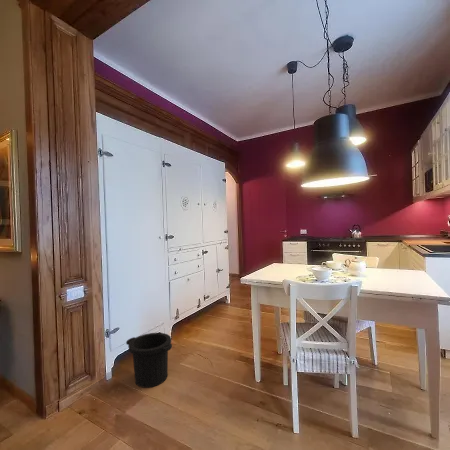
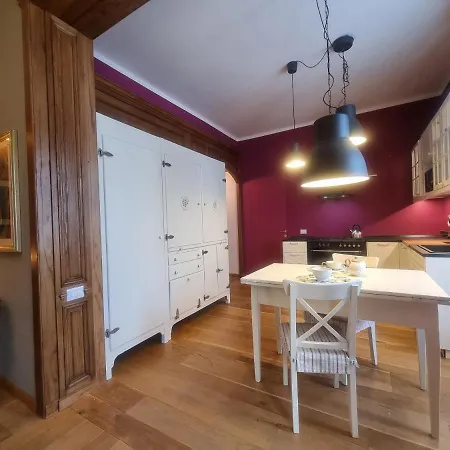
- trash can [125,332,173,389]
